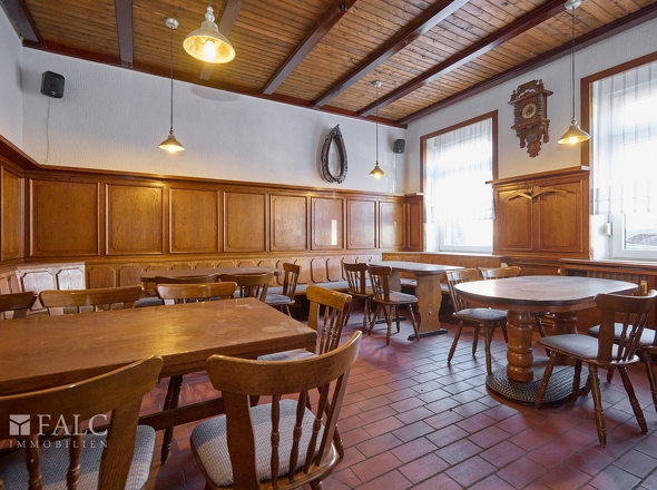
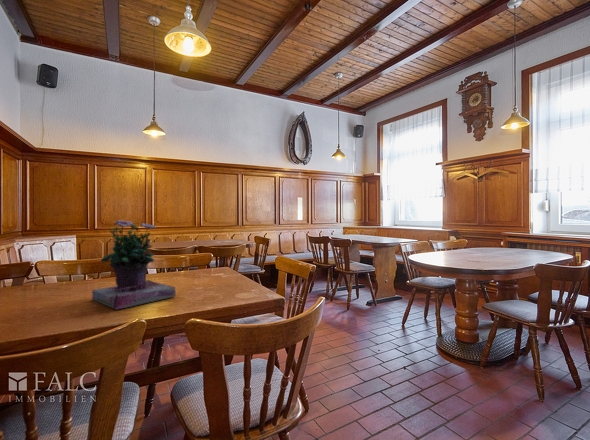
+ potted flower [91,219,177,311]
